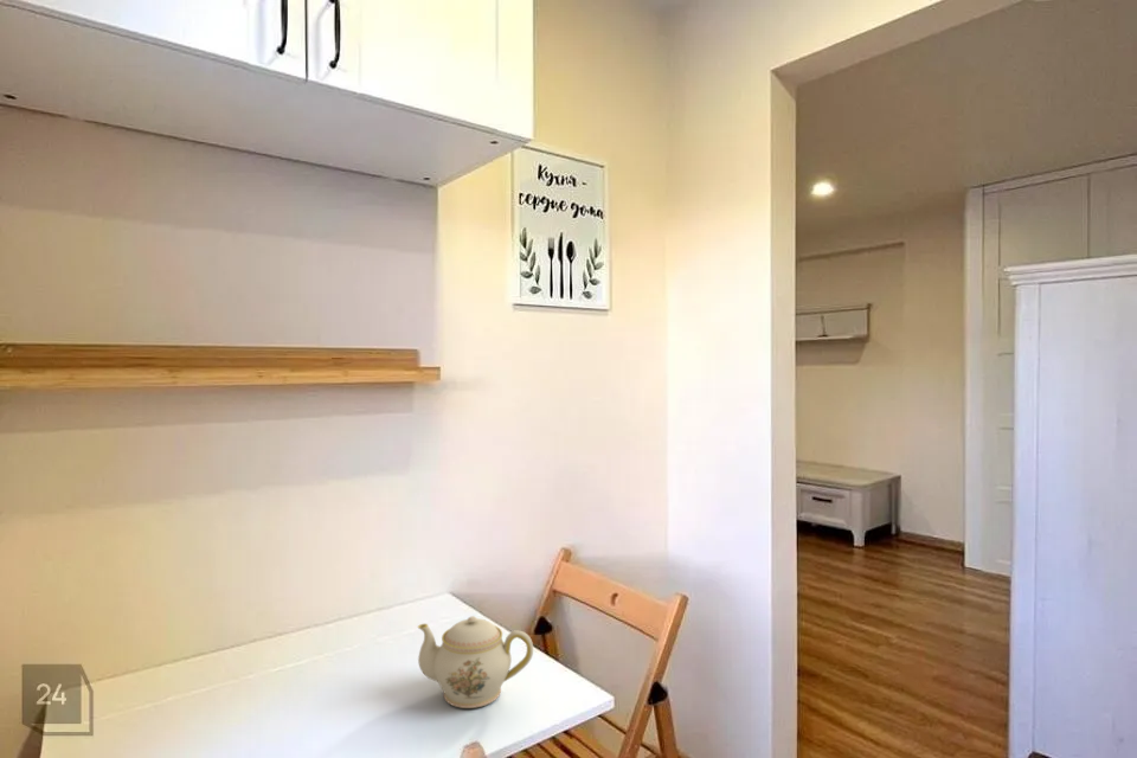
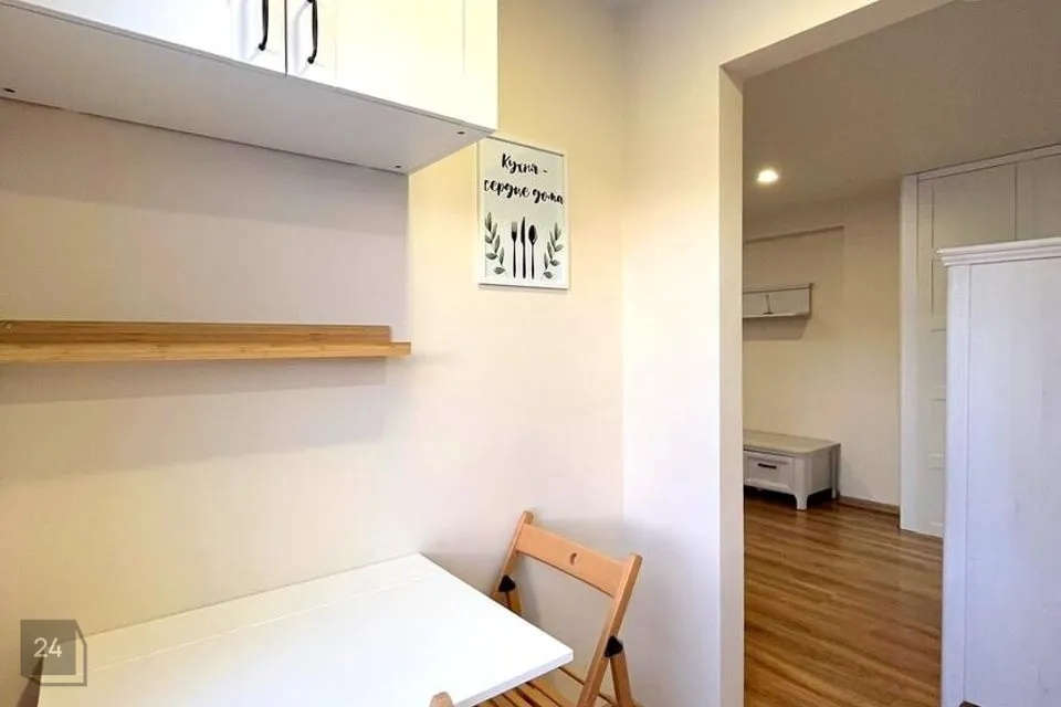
- teapot [417,615,534,709]
